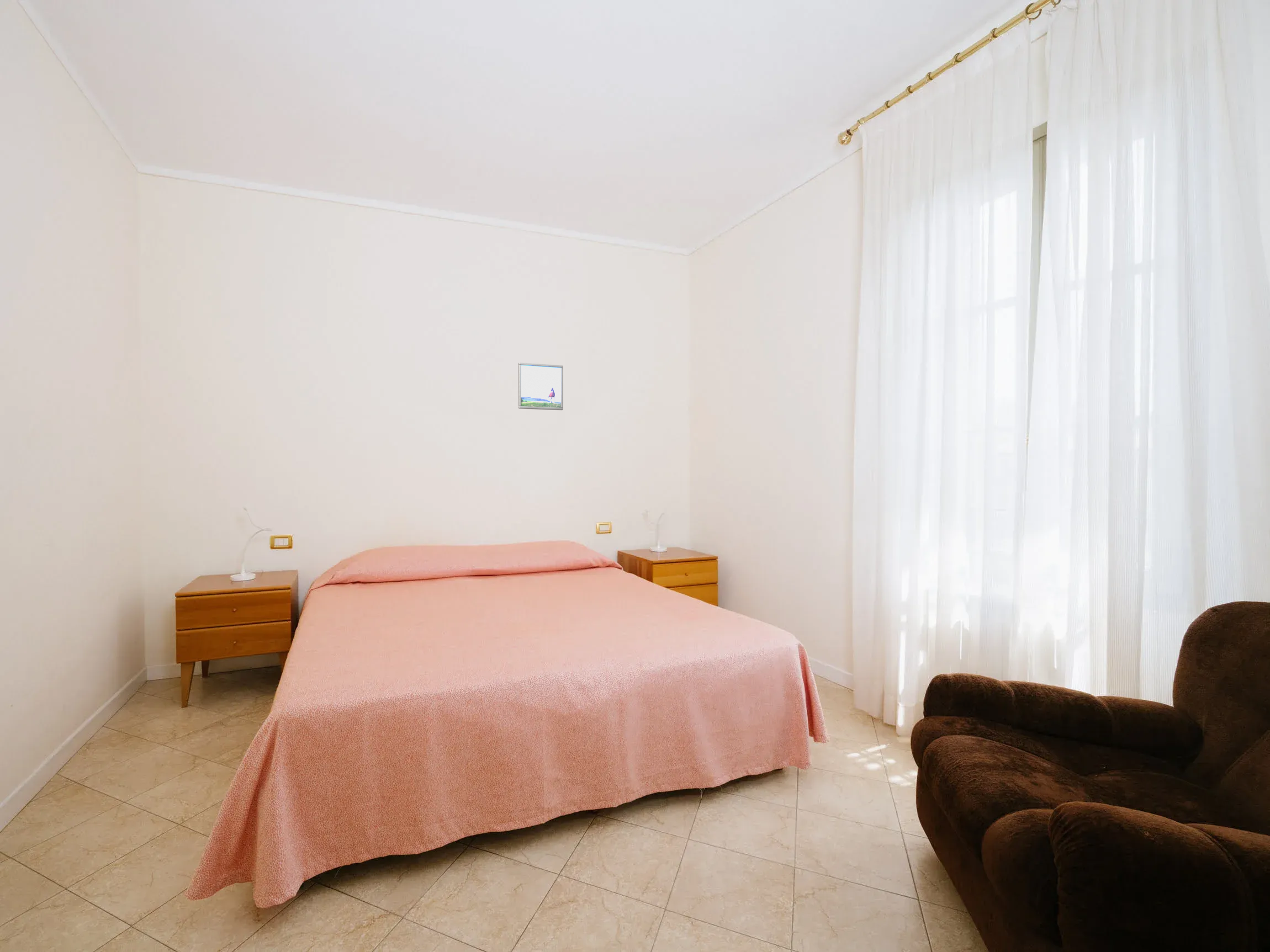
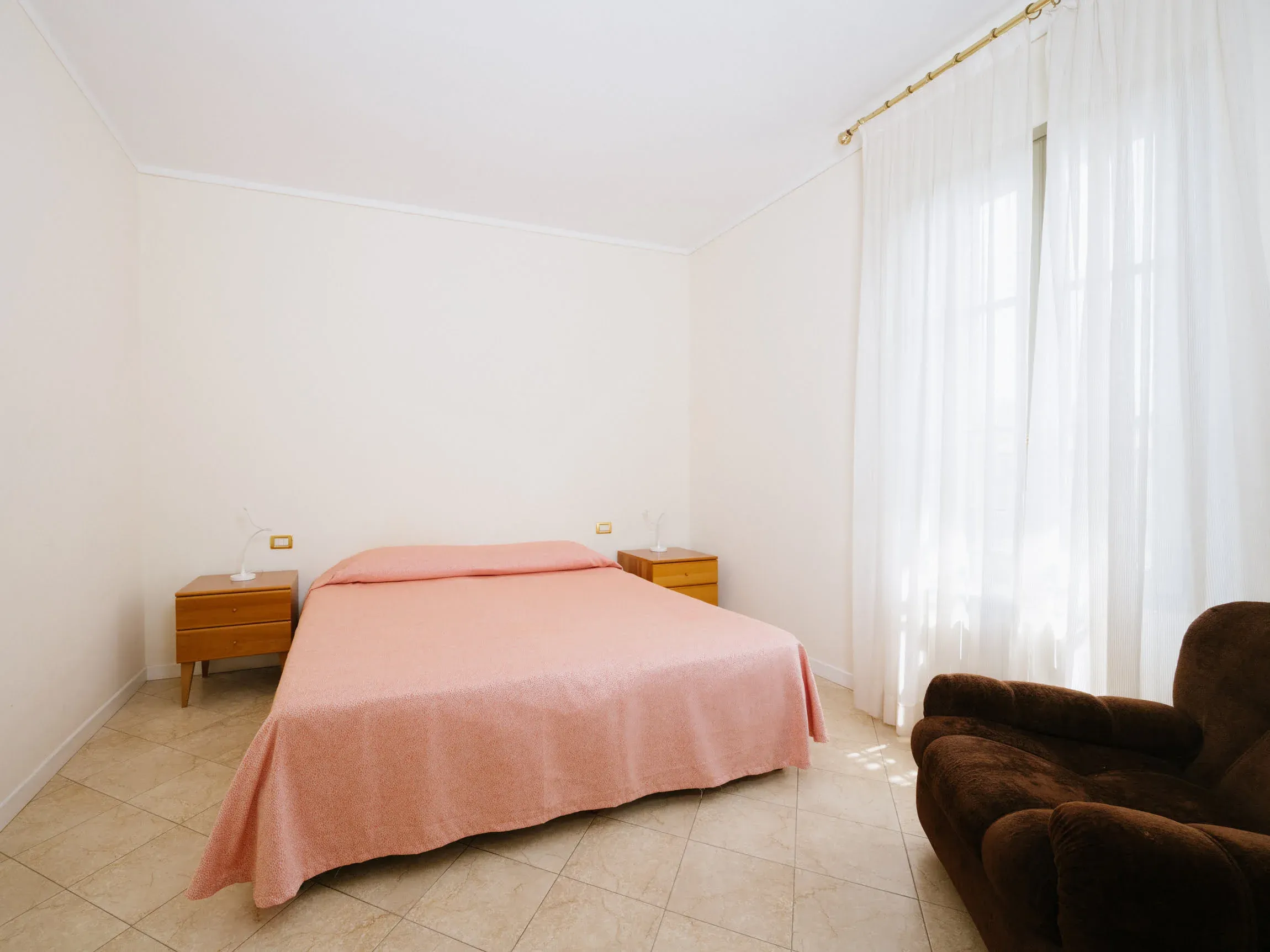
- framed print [518,362,564,411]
